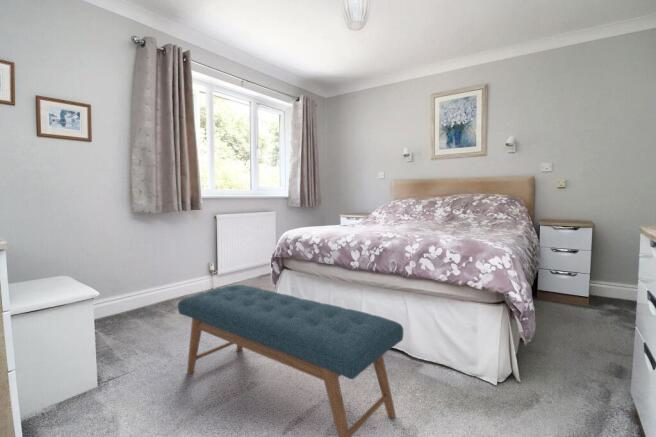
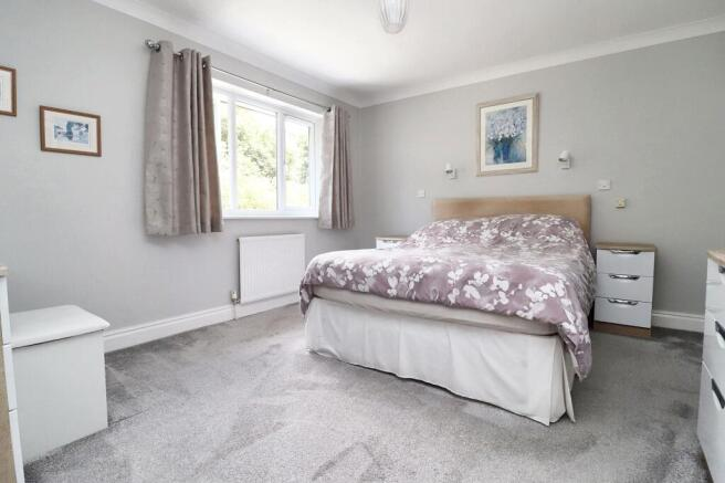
- bench [177,284,404,437]
